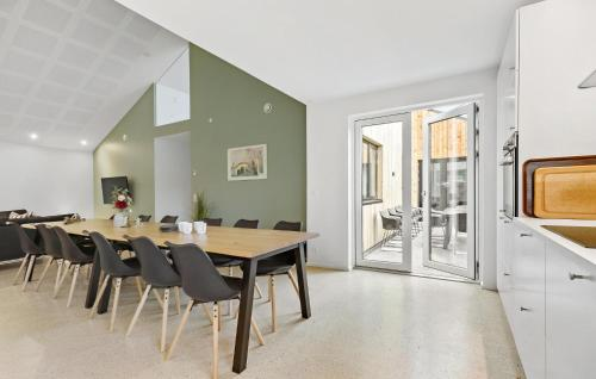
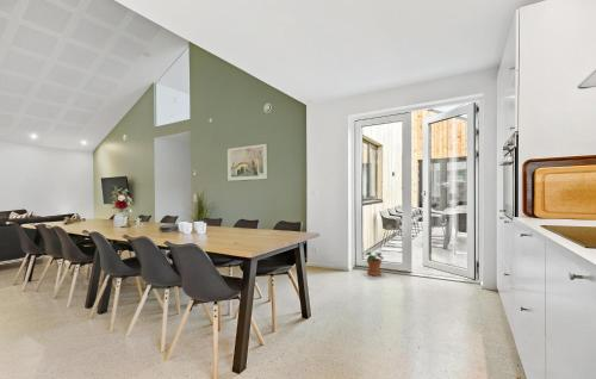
+ potted plant [364,251,385,278]
